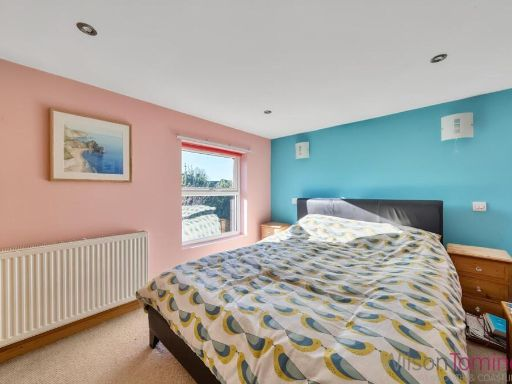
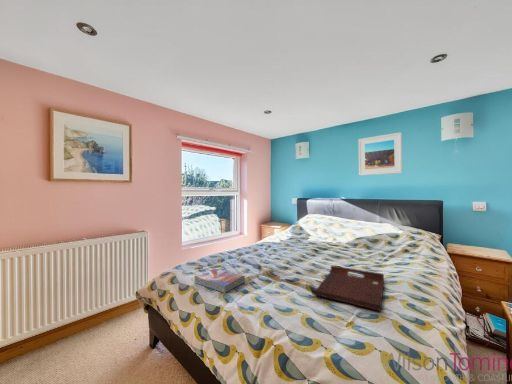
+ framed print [358,131,403,176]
+ textbook [193,267,246,294]
+ serving tray [310,264,385,312]
